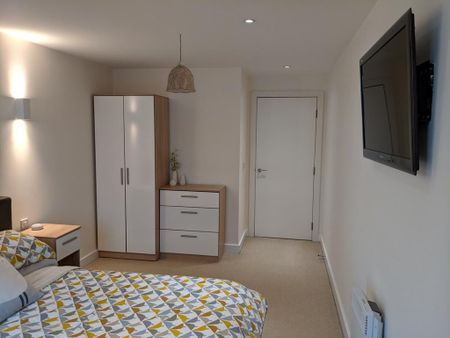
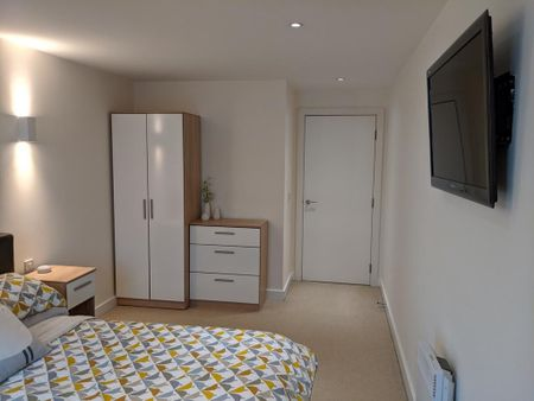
- pendant lamp [165,33,197,94]
